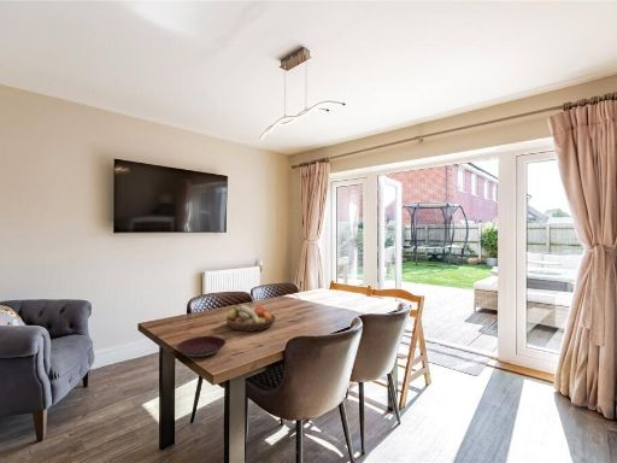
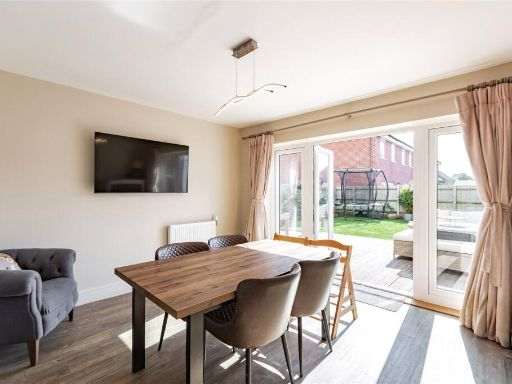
- plate [176,335,227,358]
- fruit bowl [225,304,277,333]
